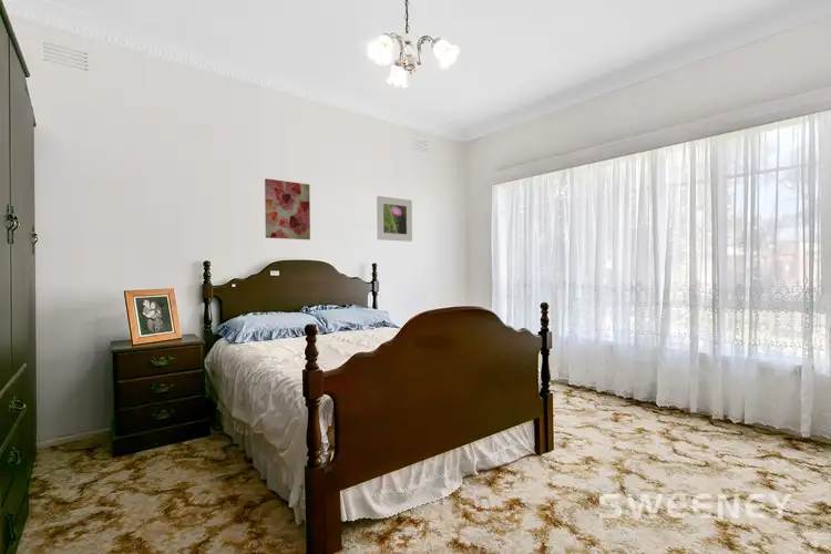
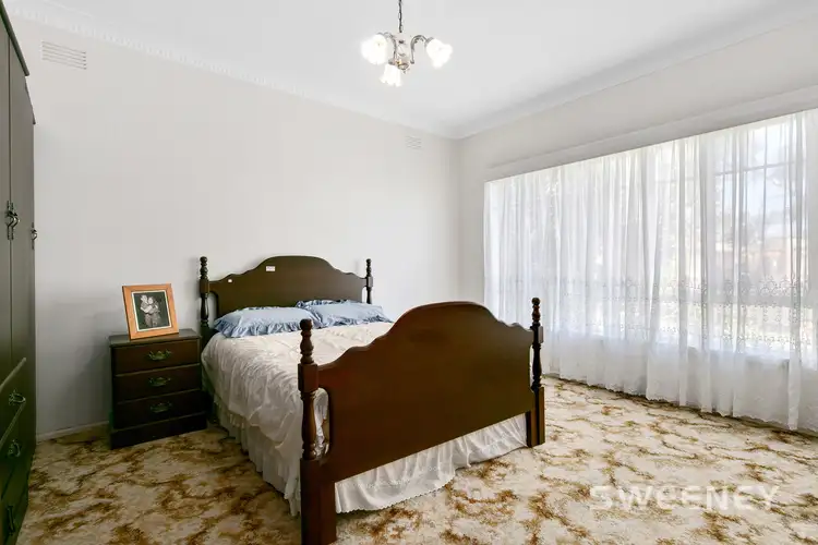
- wall art [264,177,311,240]
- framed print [376,195,413,243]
